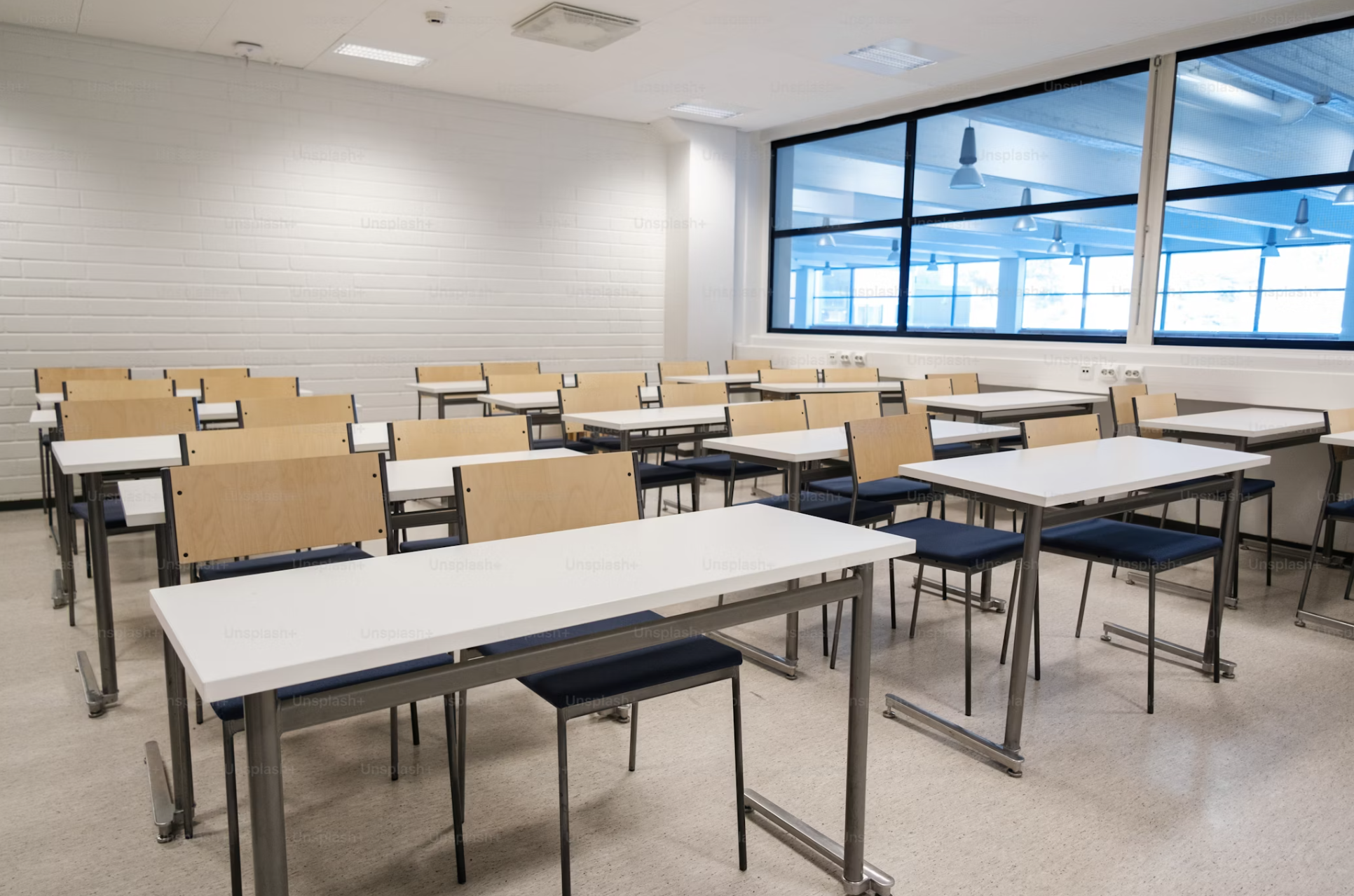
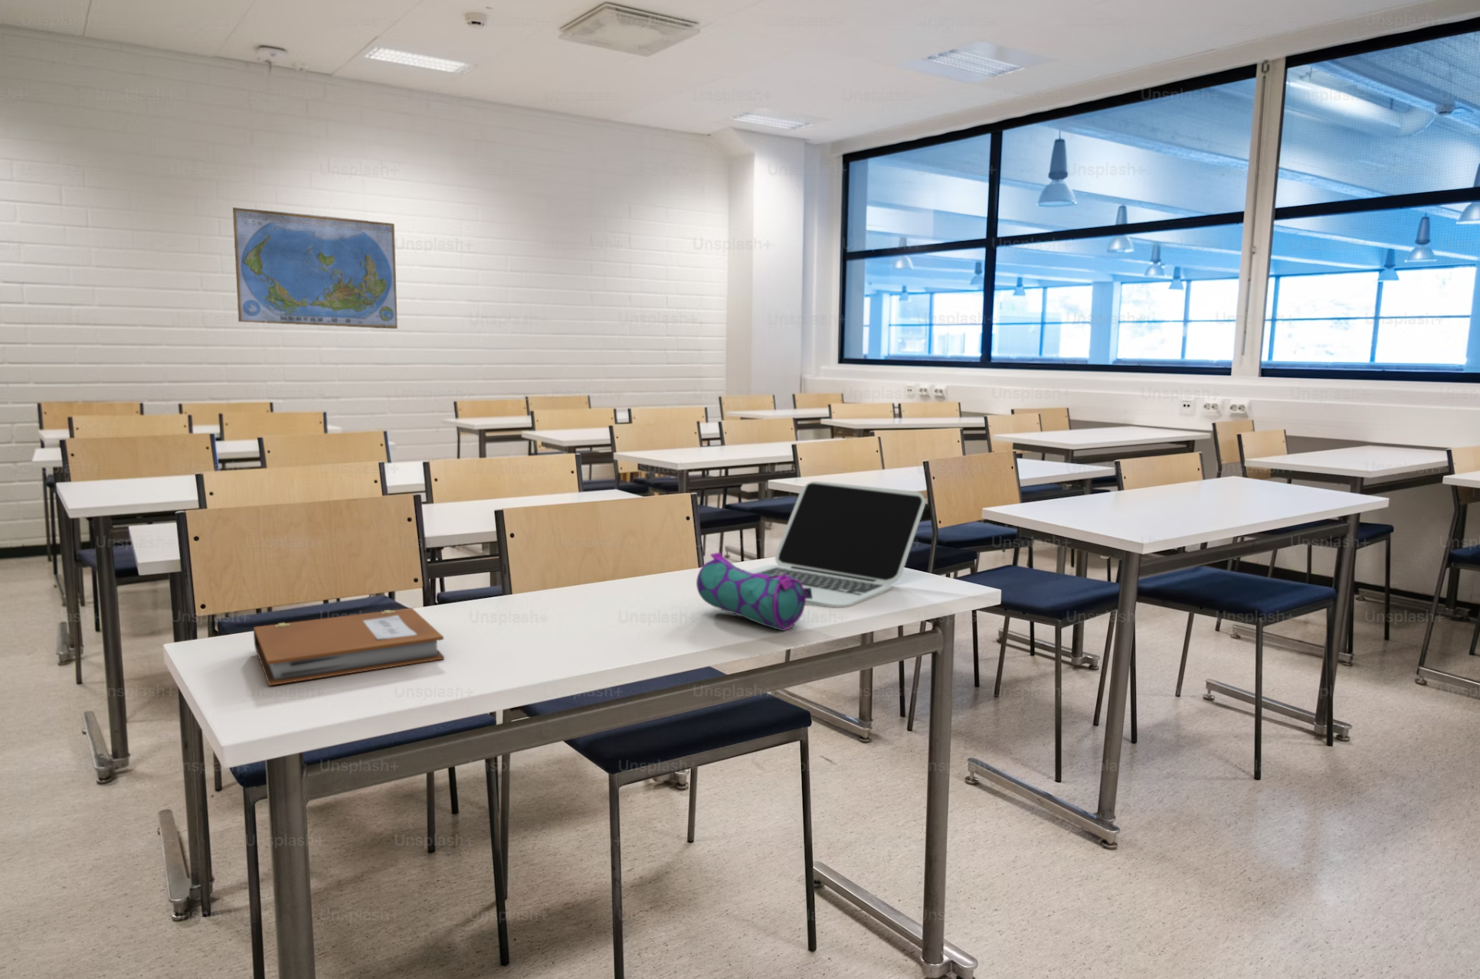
+ laptop [747,481,926,608]
+ notebook [252,608,445,686]
+ world map [232,207,398,329]
+ pencil case [695,552,812,632]
